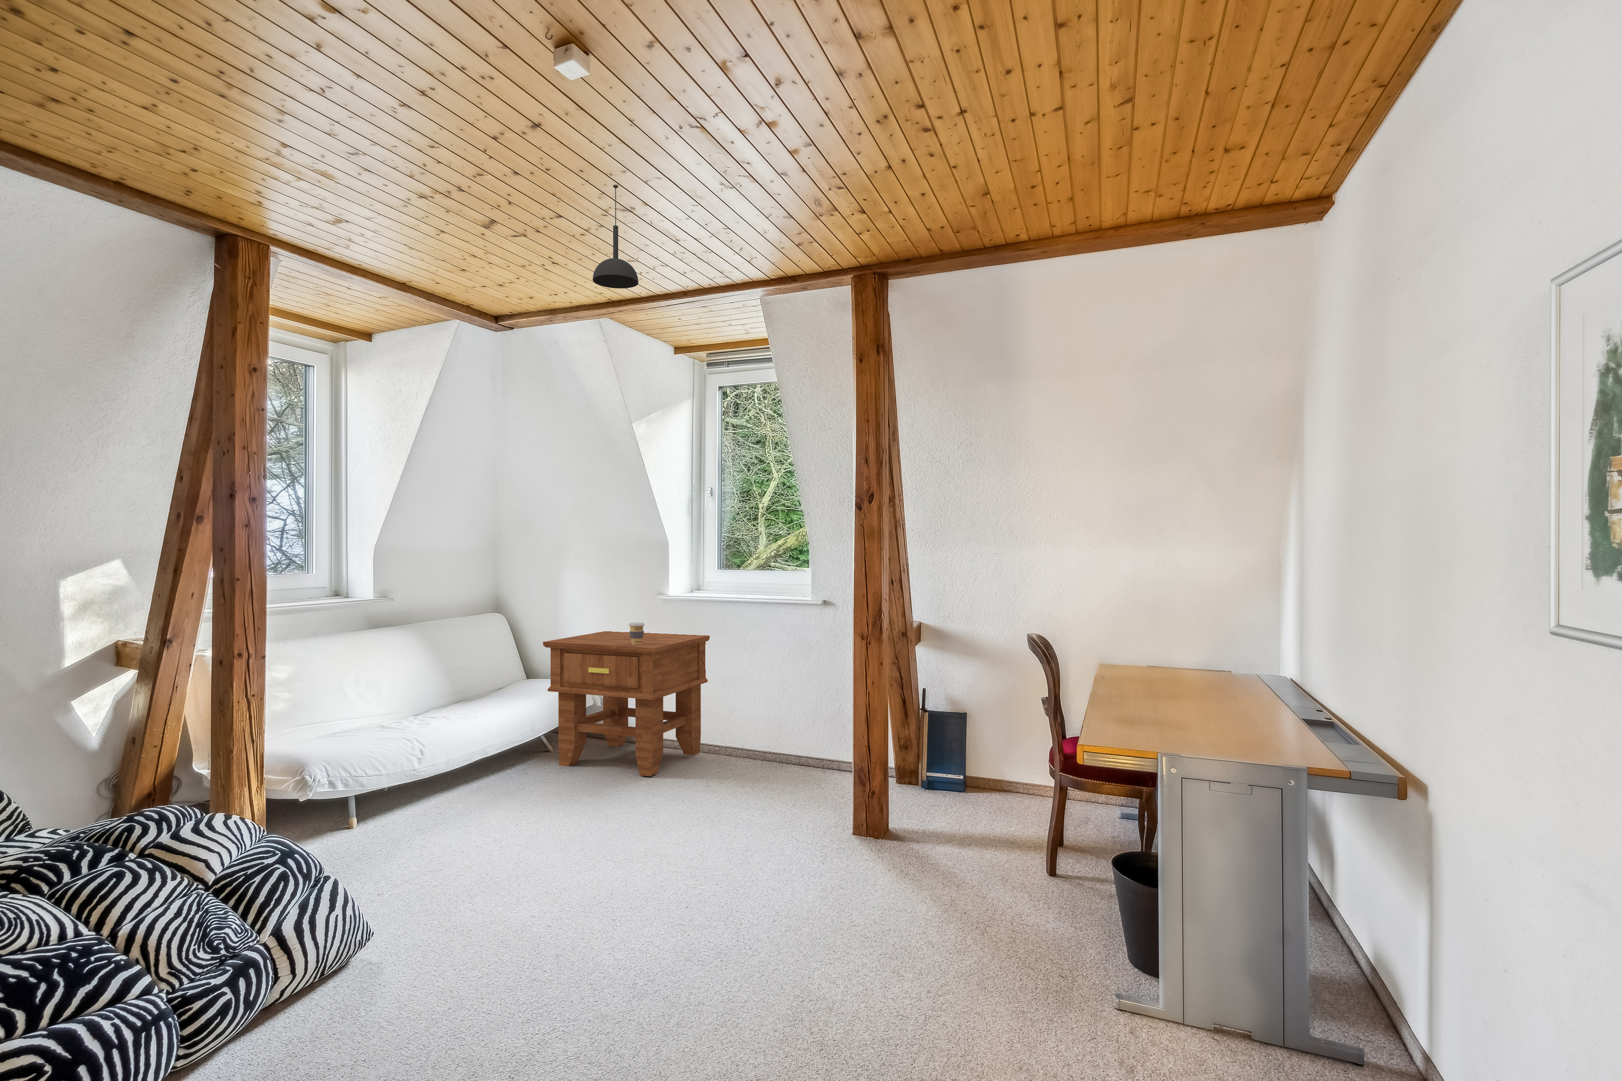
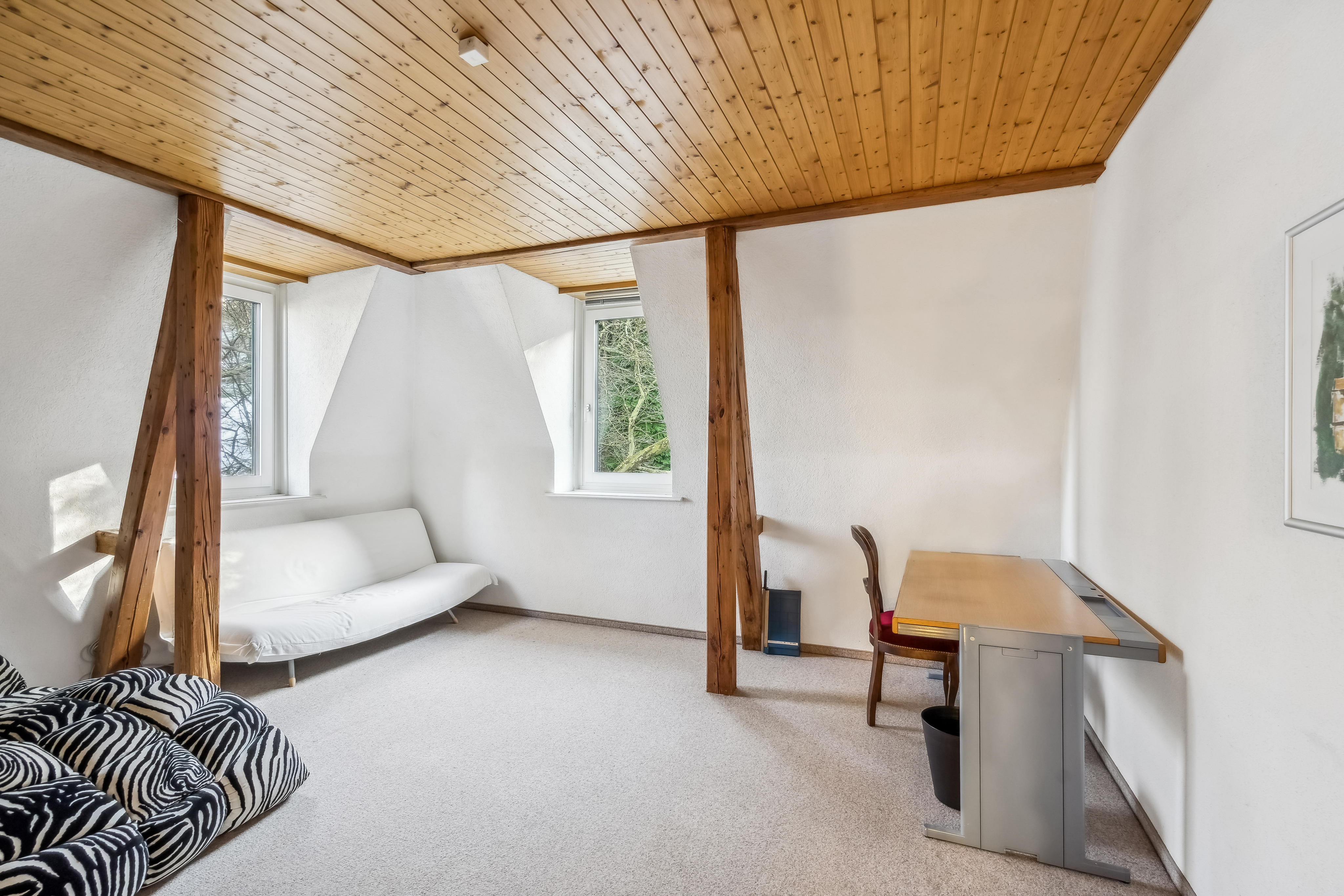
- pendant light [593,185,638,290]
- side table [543,631,710,777]
- coffee cup [628,621,646,645]
